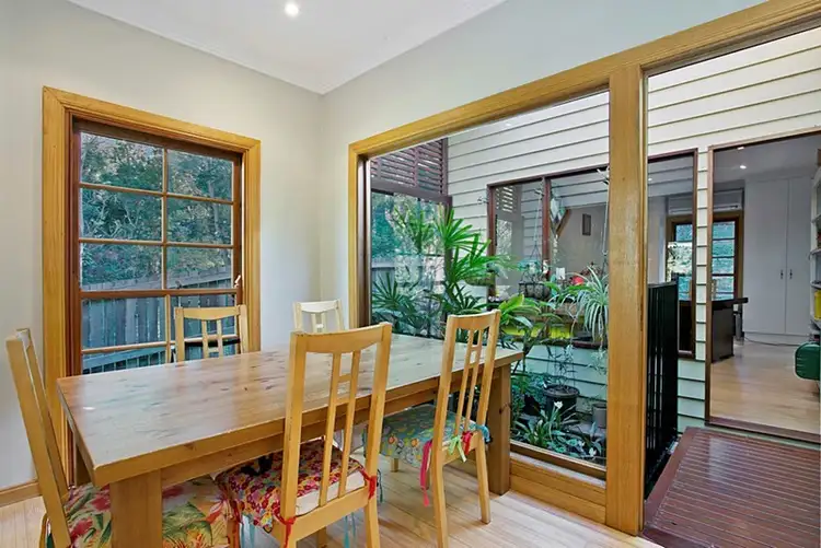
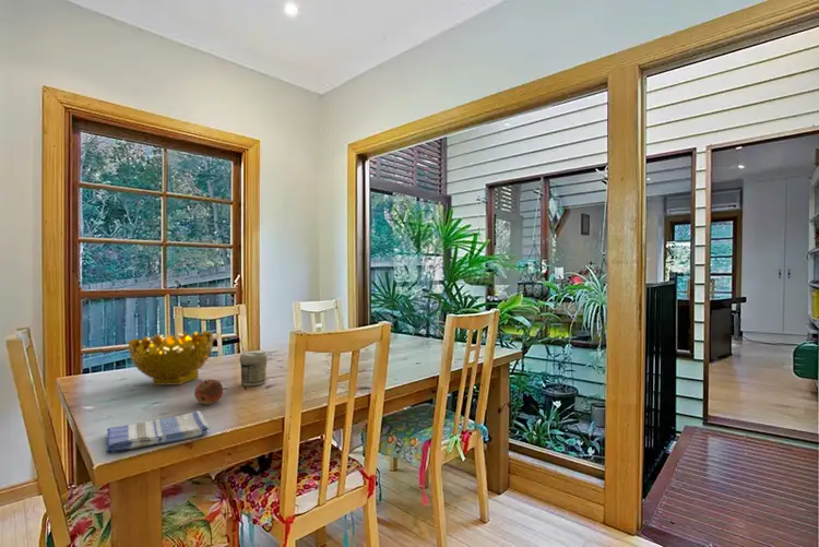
+ fruit [193,379,224,406]
+ dish towel [105,409,211,454]
+ jar [239,350,269,388]
+ decorative bowl [128,330,214,387]
